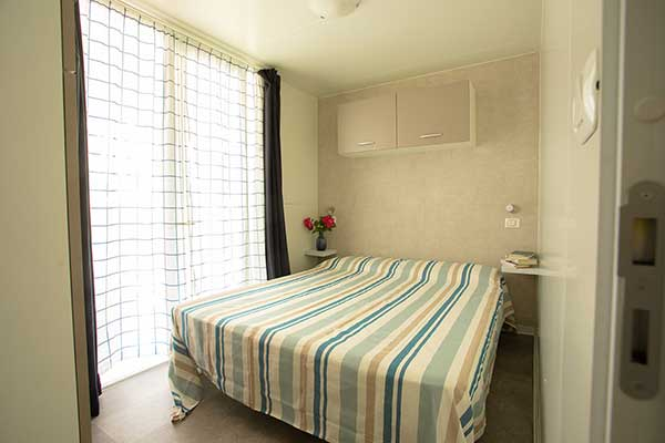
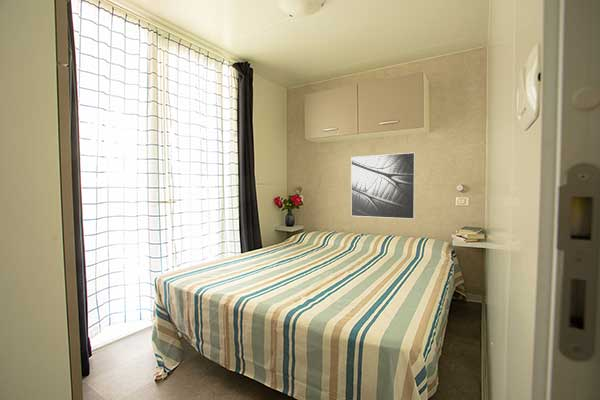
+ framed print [350,152,416,220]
